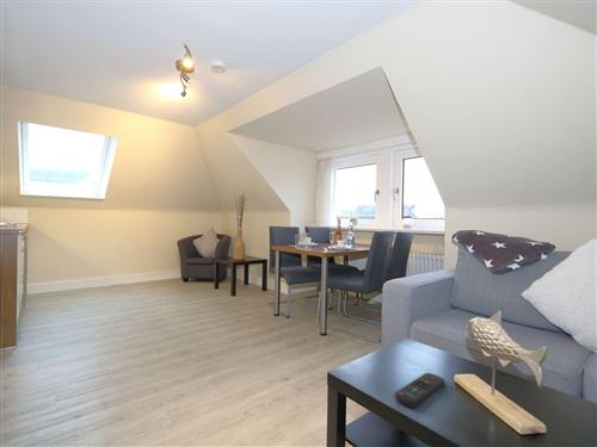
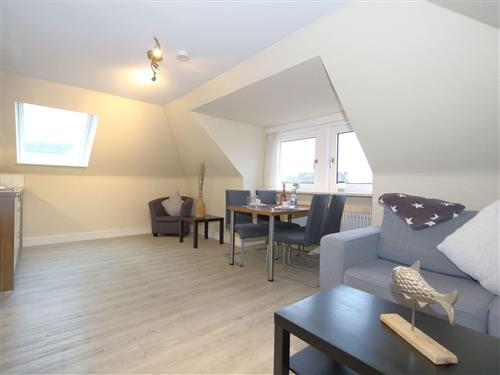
- remote control [394,372,447,409]
